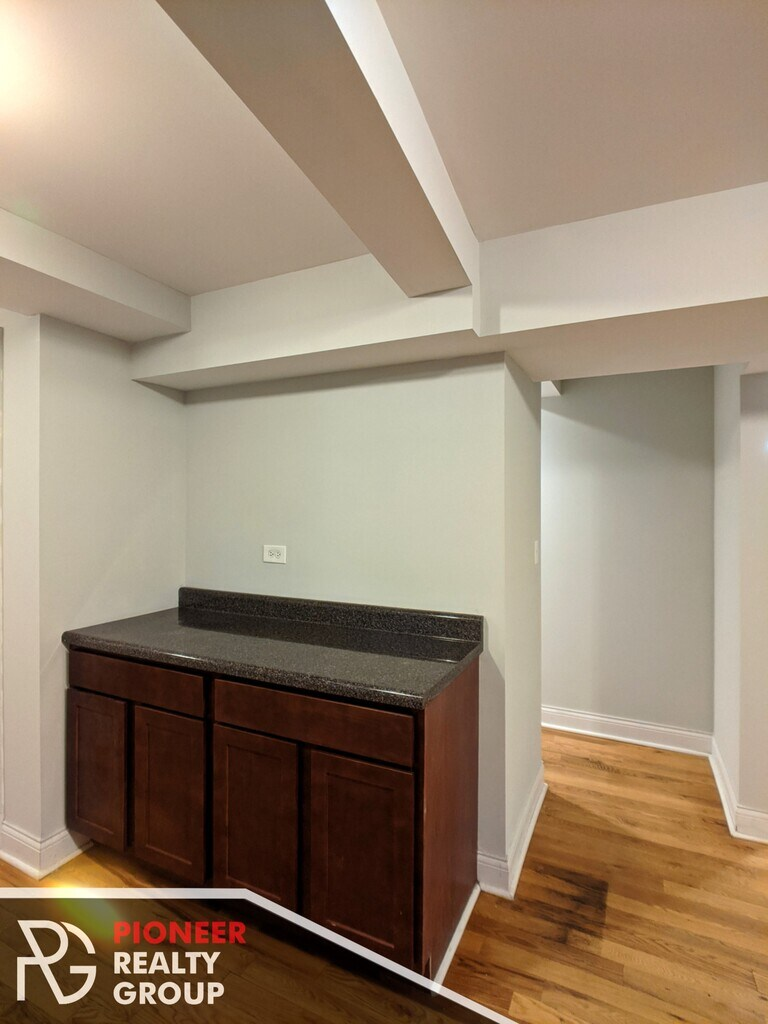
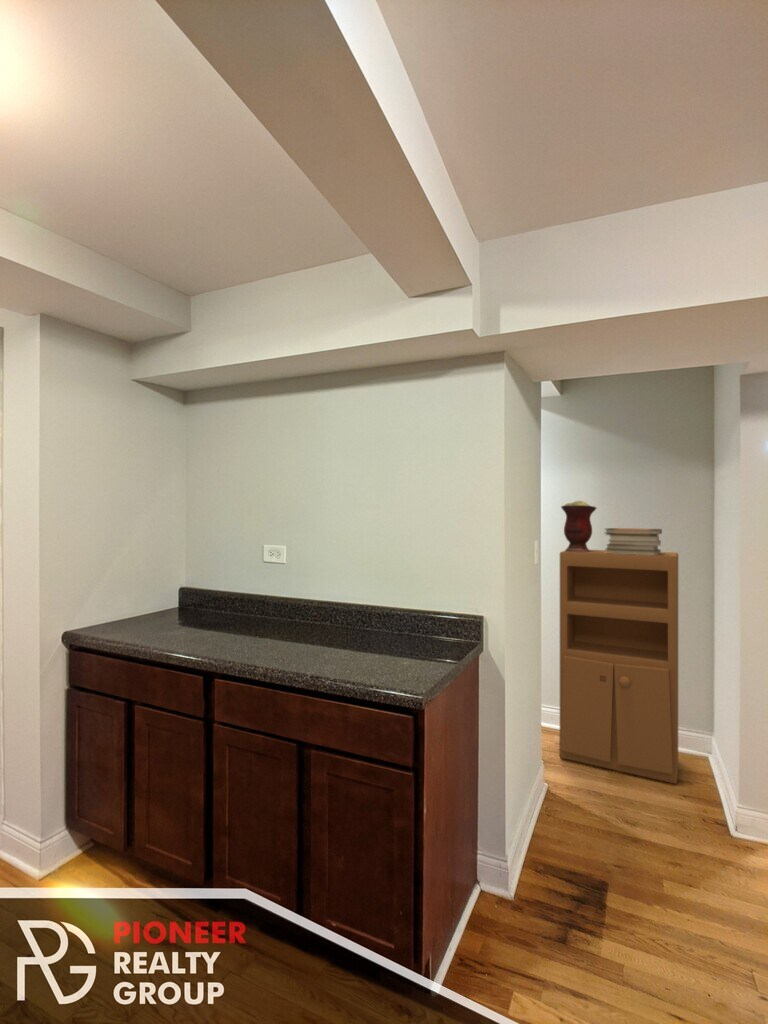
+ book stack [603,527,663,555]
+ storage cabinet [559,549,679,785]
+ vase [560,500,597,552]
